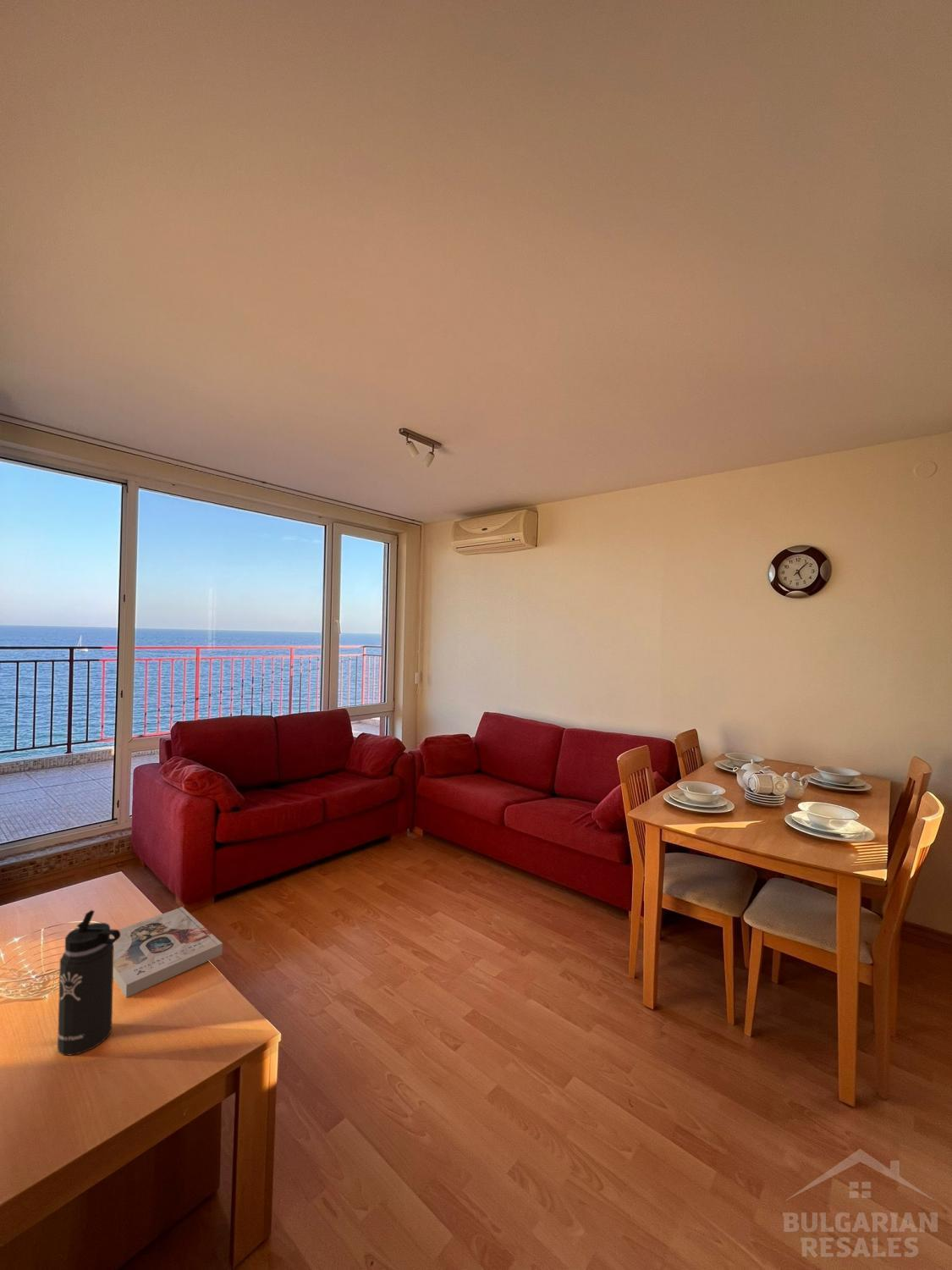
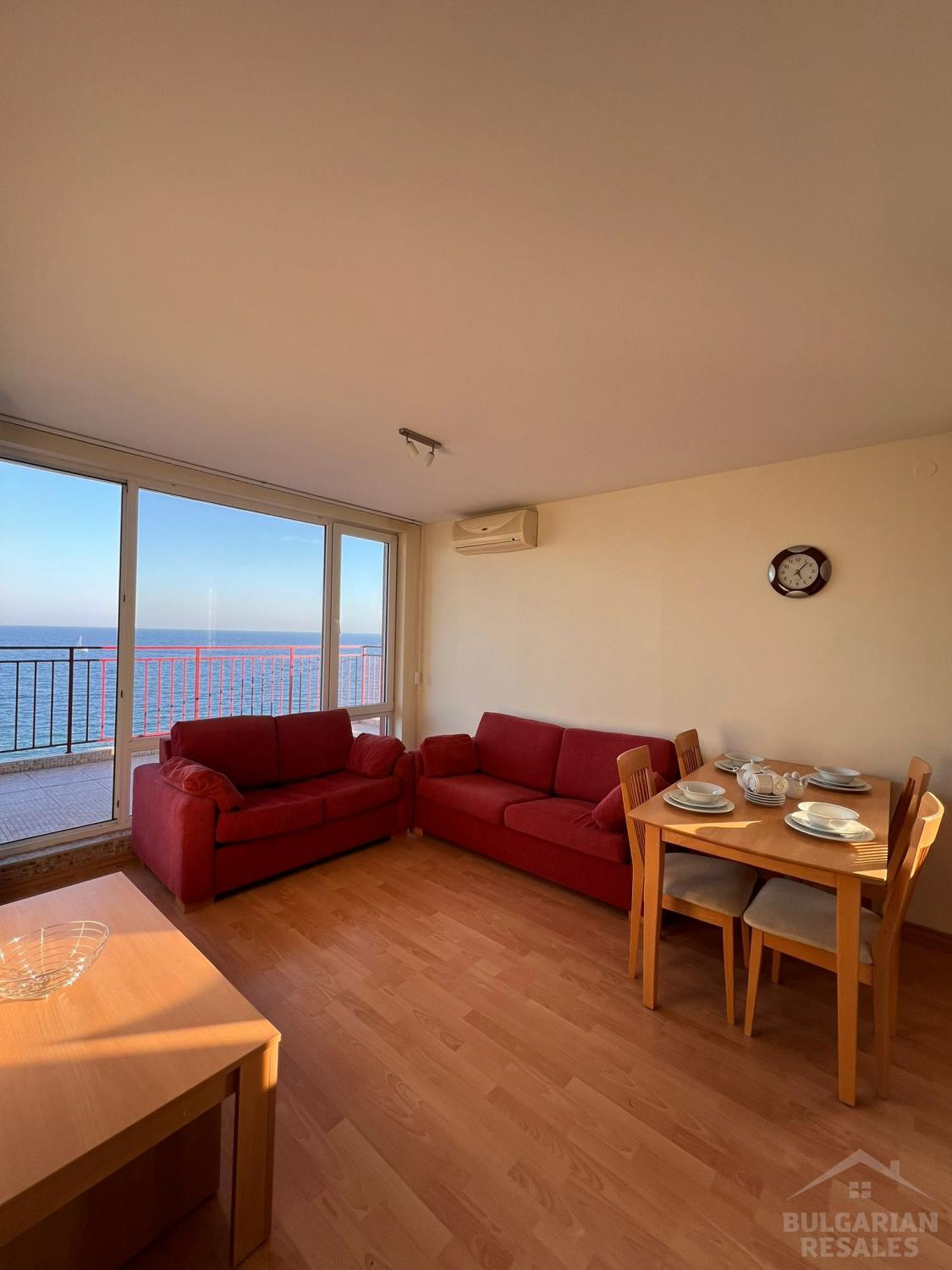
- thermos bottle [57,909,121,1056]
- book [110,906,223,998]
